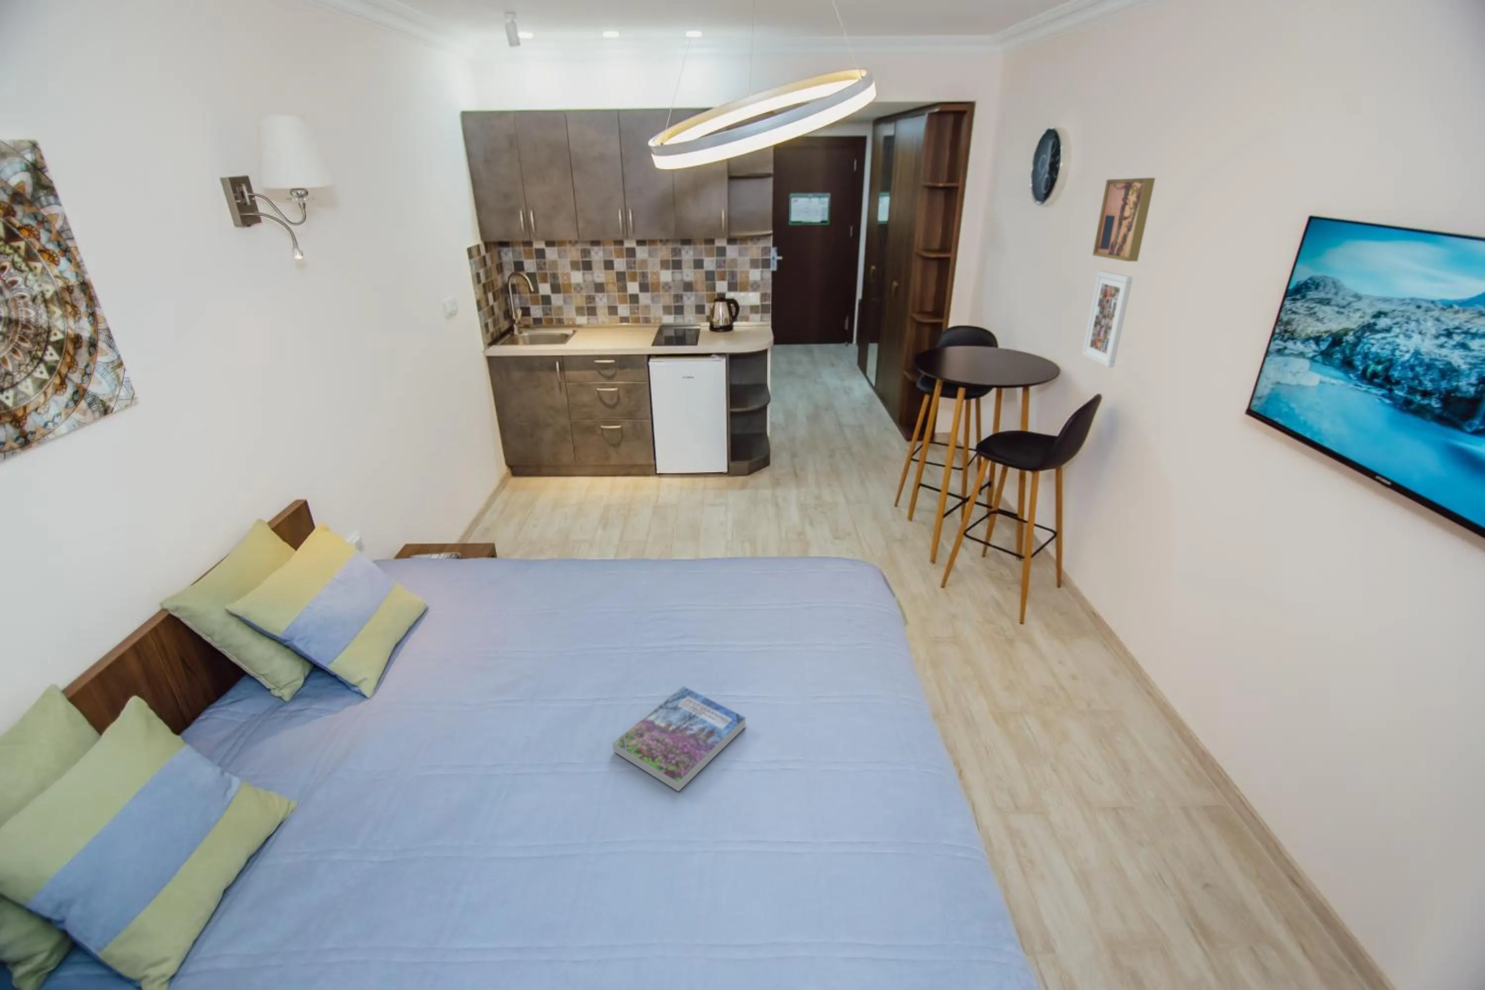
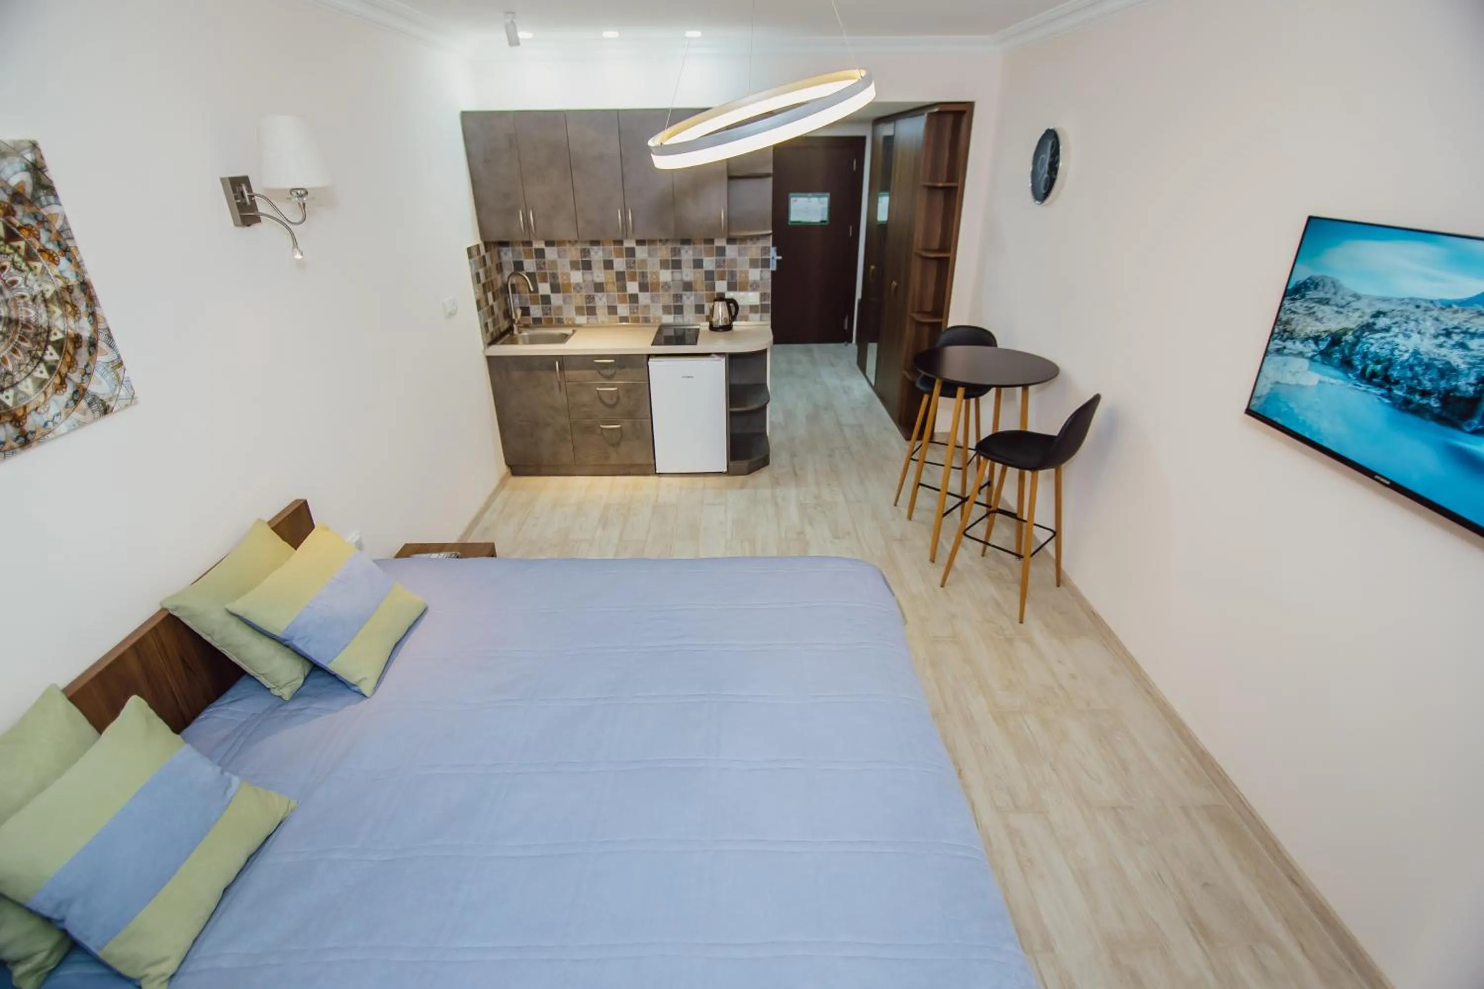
- book [612,686,746,792]
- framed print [1081,271,1133,368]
- wall art [1092,177,1156,262]
